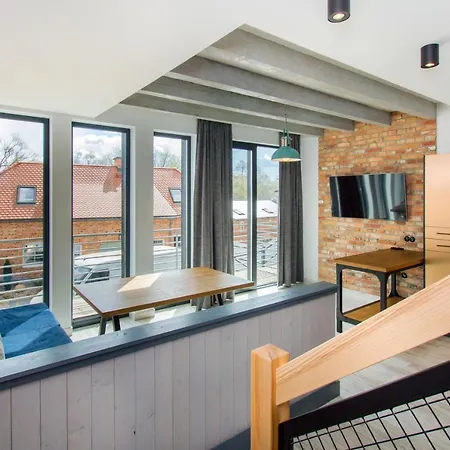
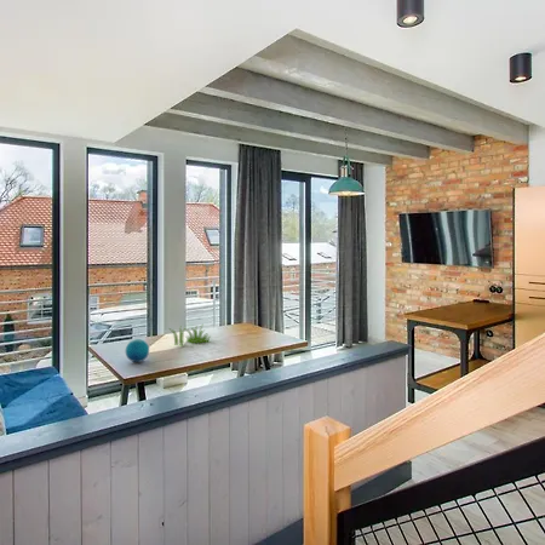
+ plant [170,323,212,346]
+ decorative orb [125,338,150,363]
